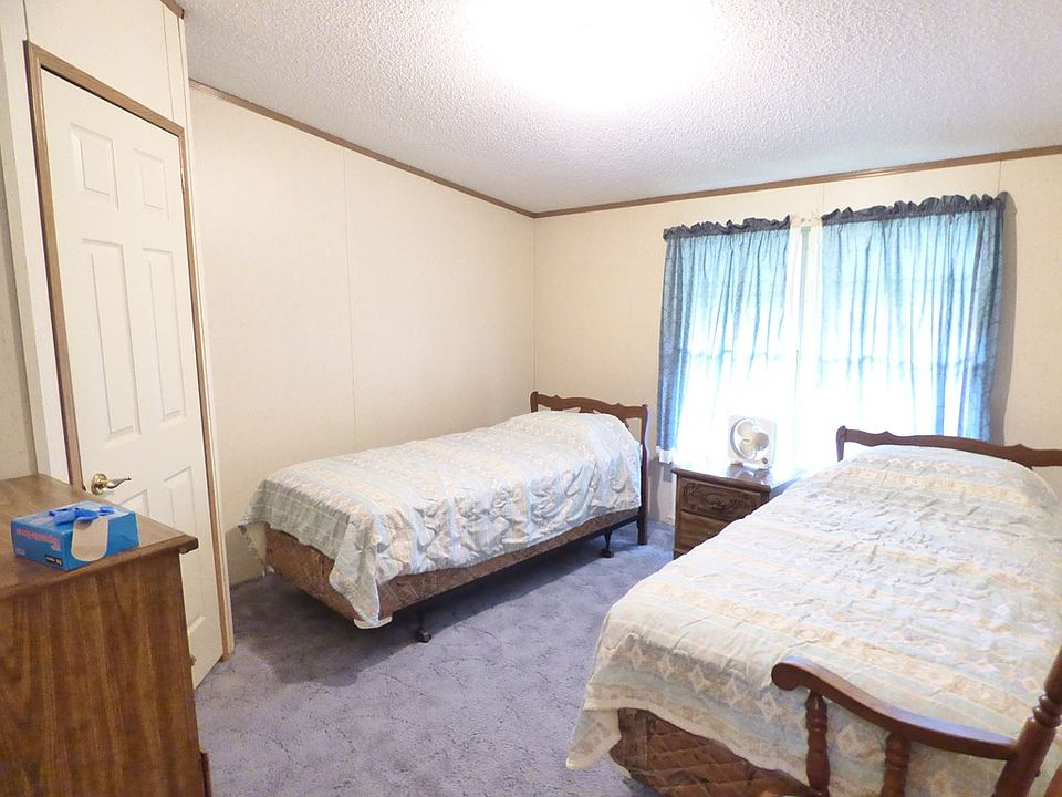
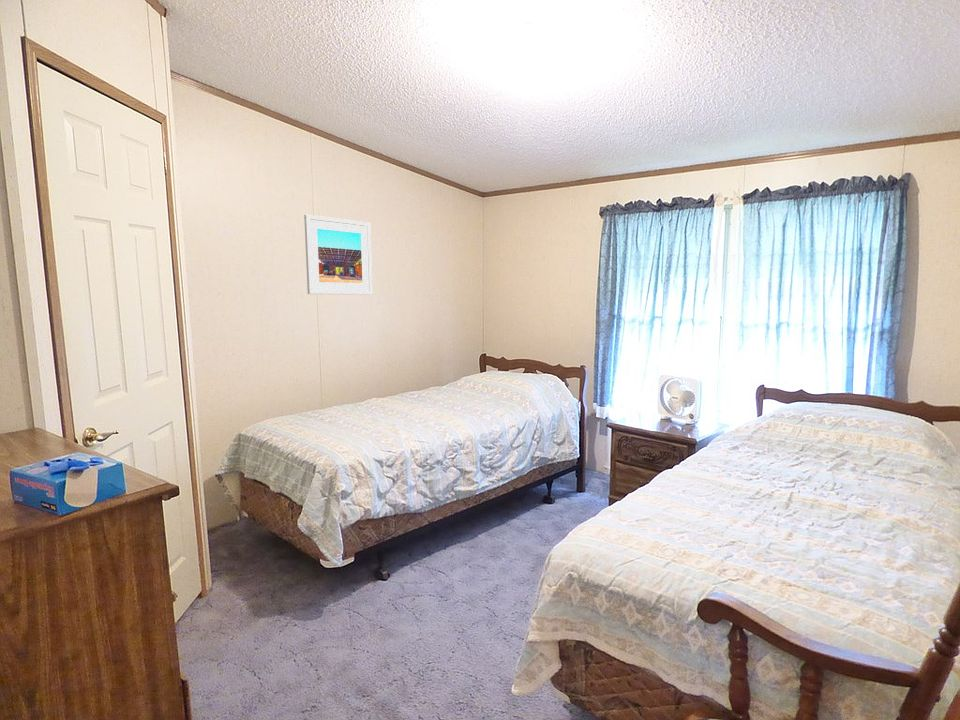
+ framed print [303,214,373,295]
